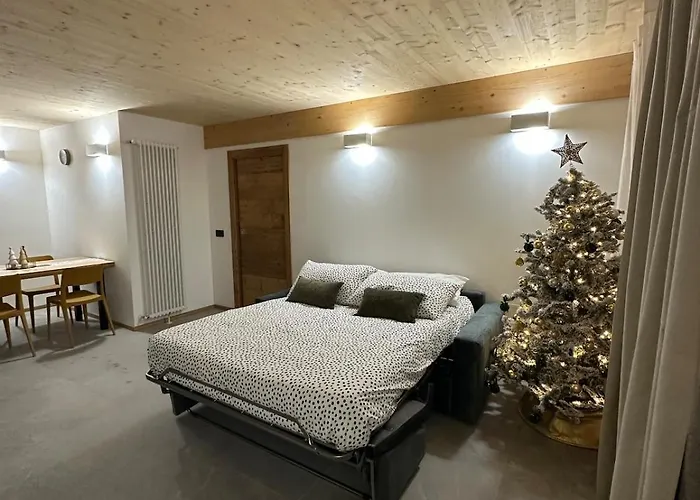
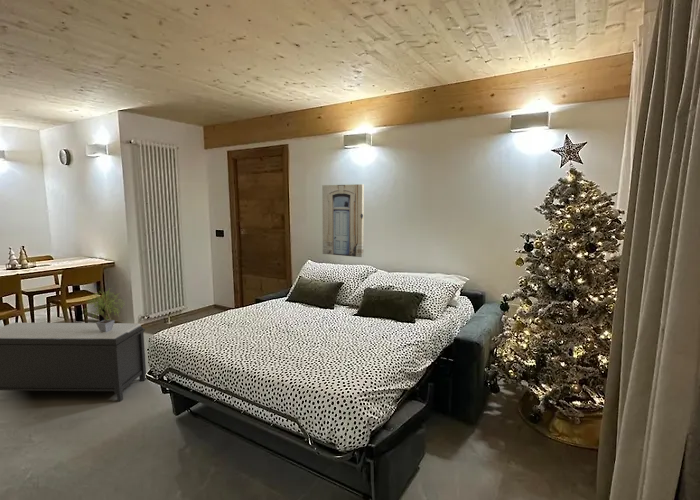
+ wall art [321,183,365,258]
+ bench [0,322,147,403]
+ potted plant [82,289,126,332]
